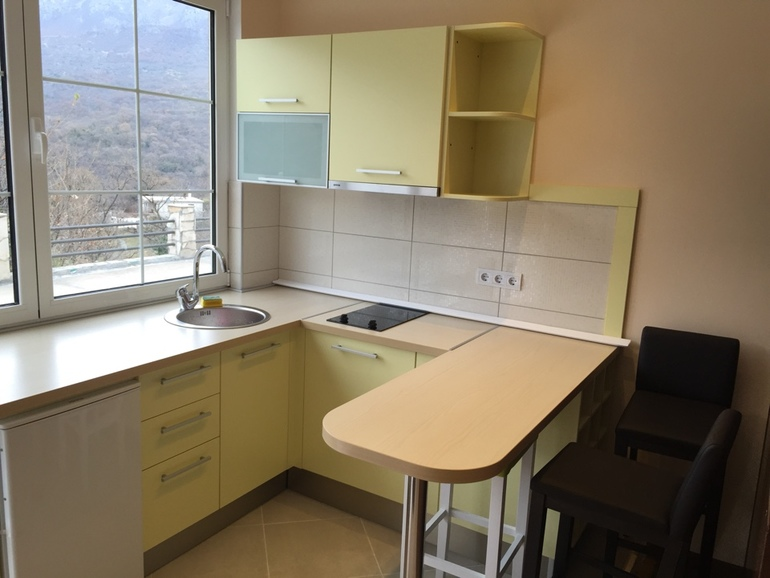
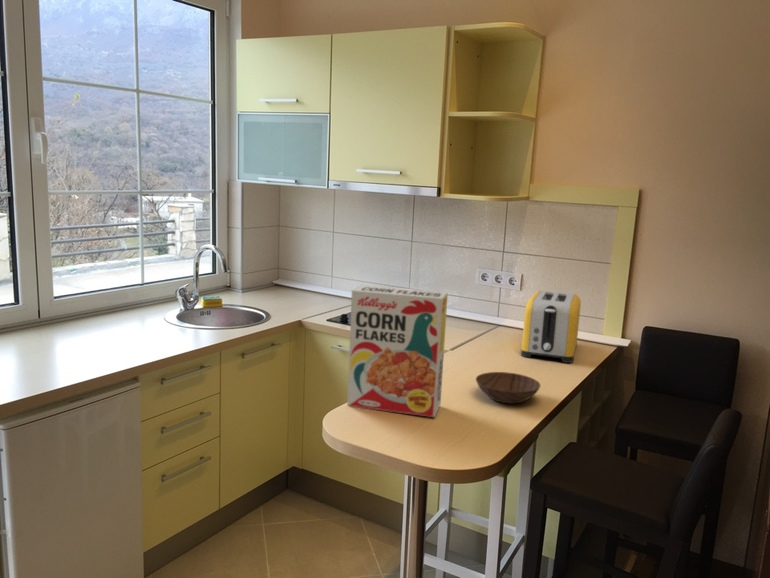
+ cereal box [346,284,449,418]
+ bowl [475,371,542,404]
+ toaster [520,290,582,364]
